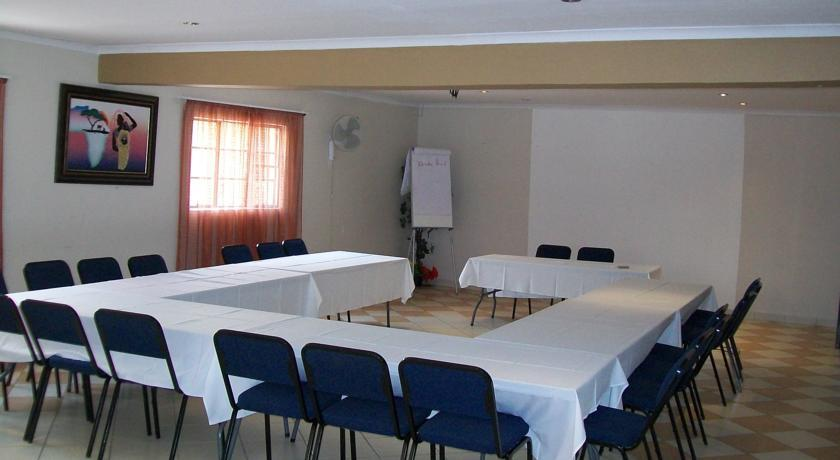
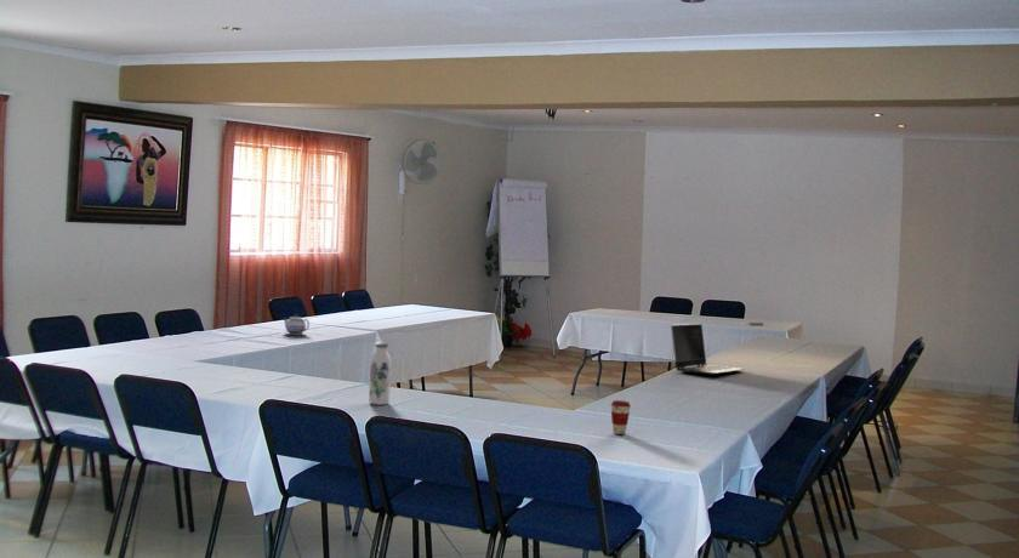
+ teapot [281,313,311,335]
+ water bottle [368,341,392,406]
+ coffee cup [609,399,632,435]
+ laptop computer [670,323,745,376]
